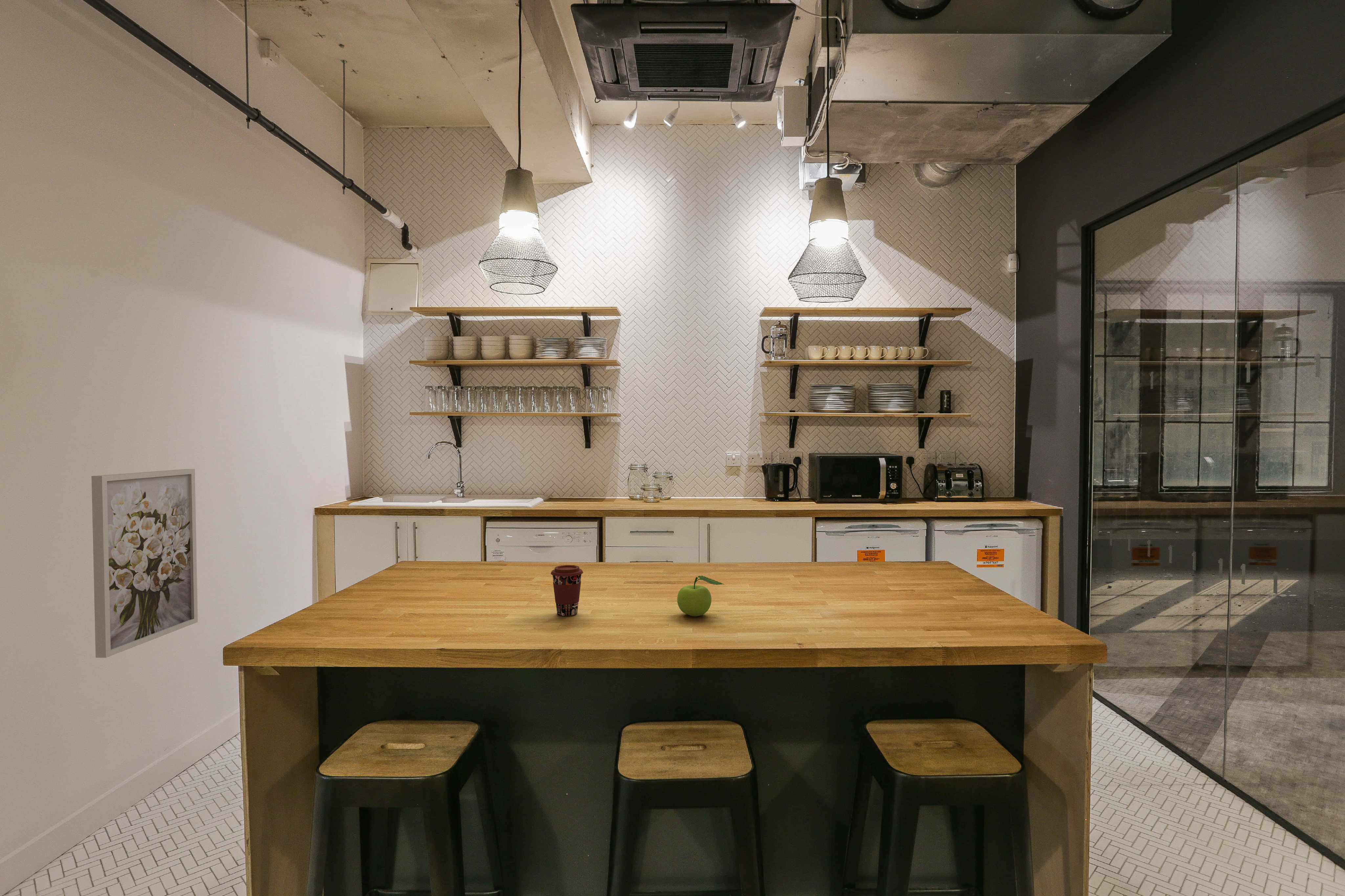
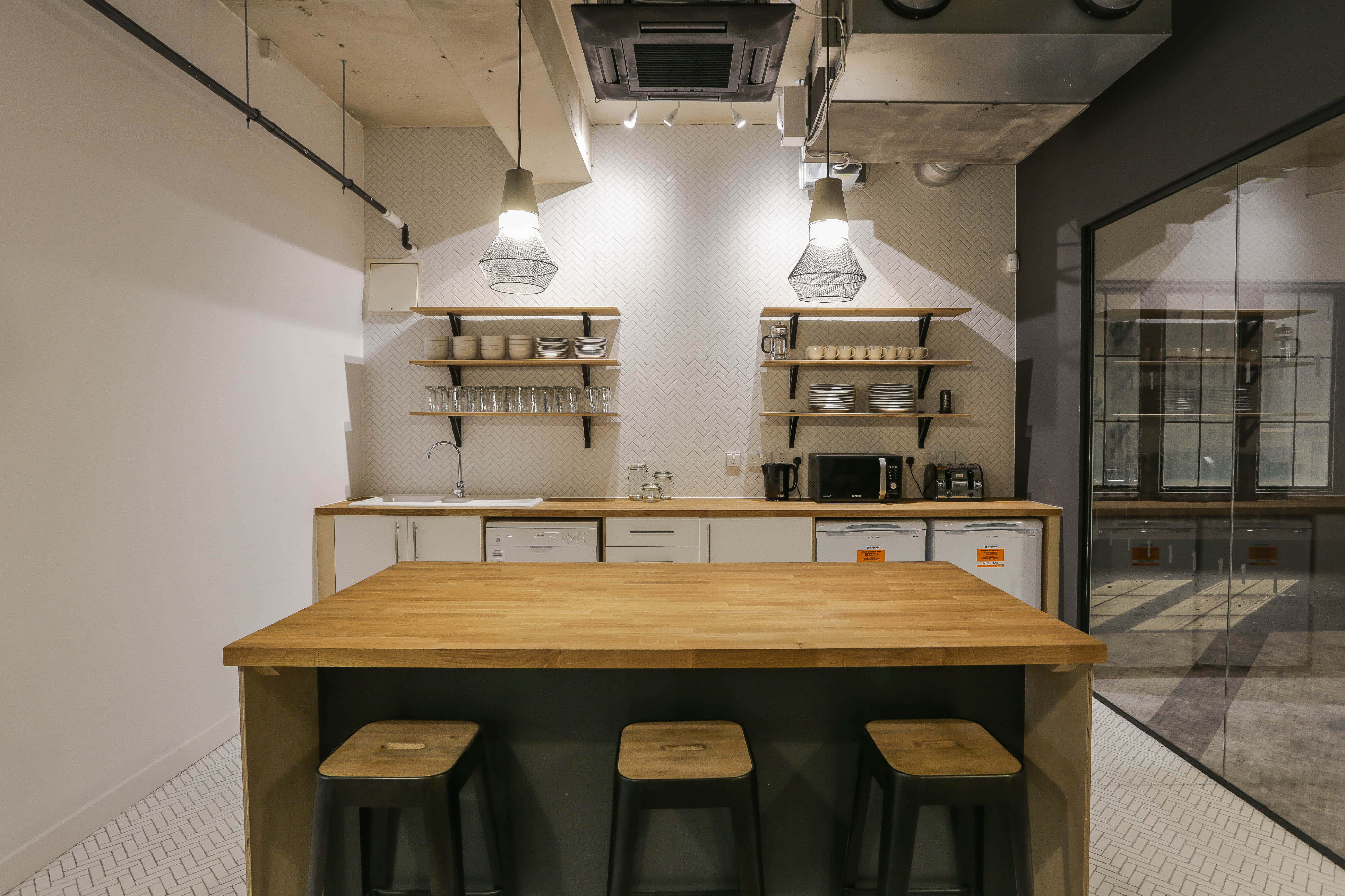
- coffee cup [550,565,584,616]
- fruit [677,575,725,617]
- wall art [91,469,198,658]
